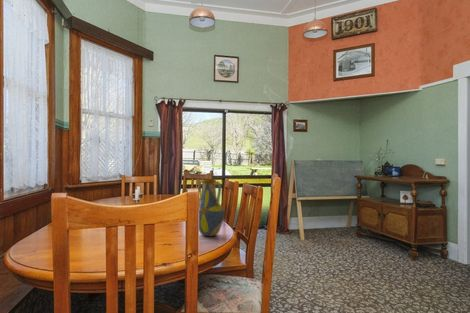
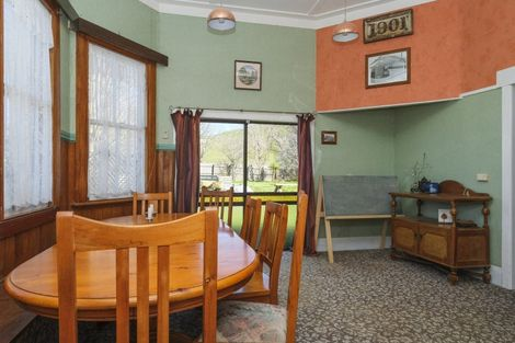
- vase [197,178,226,237]
